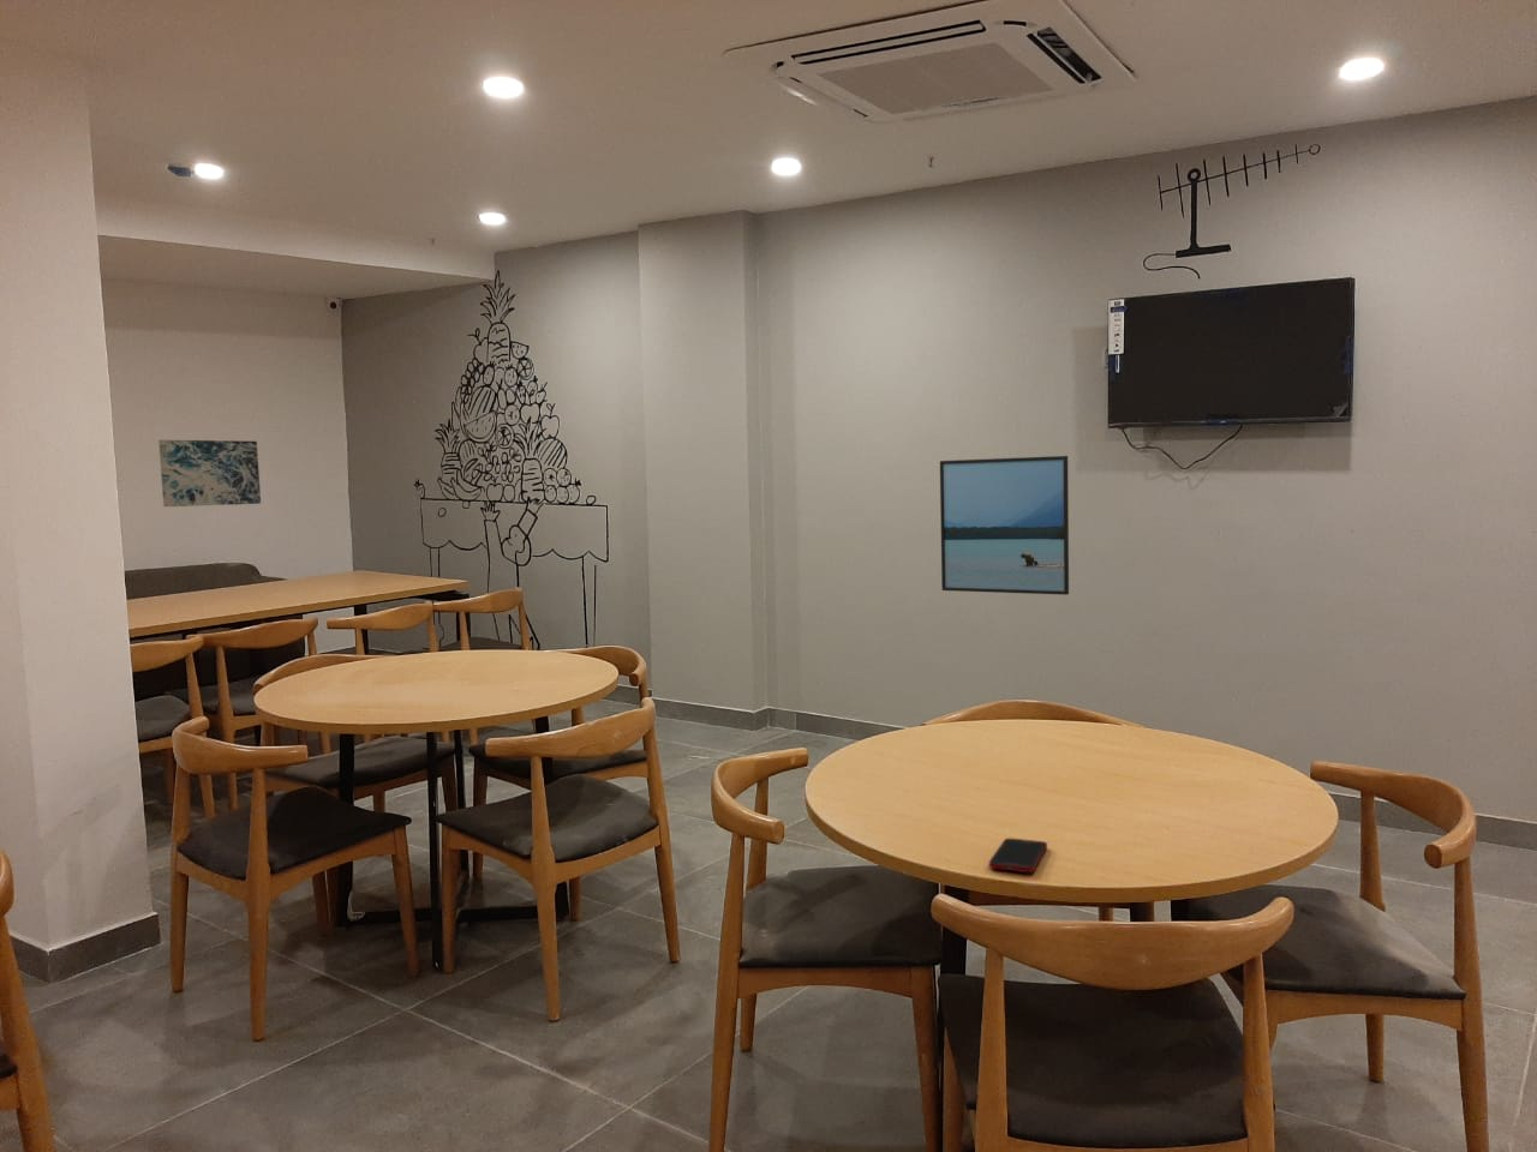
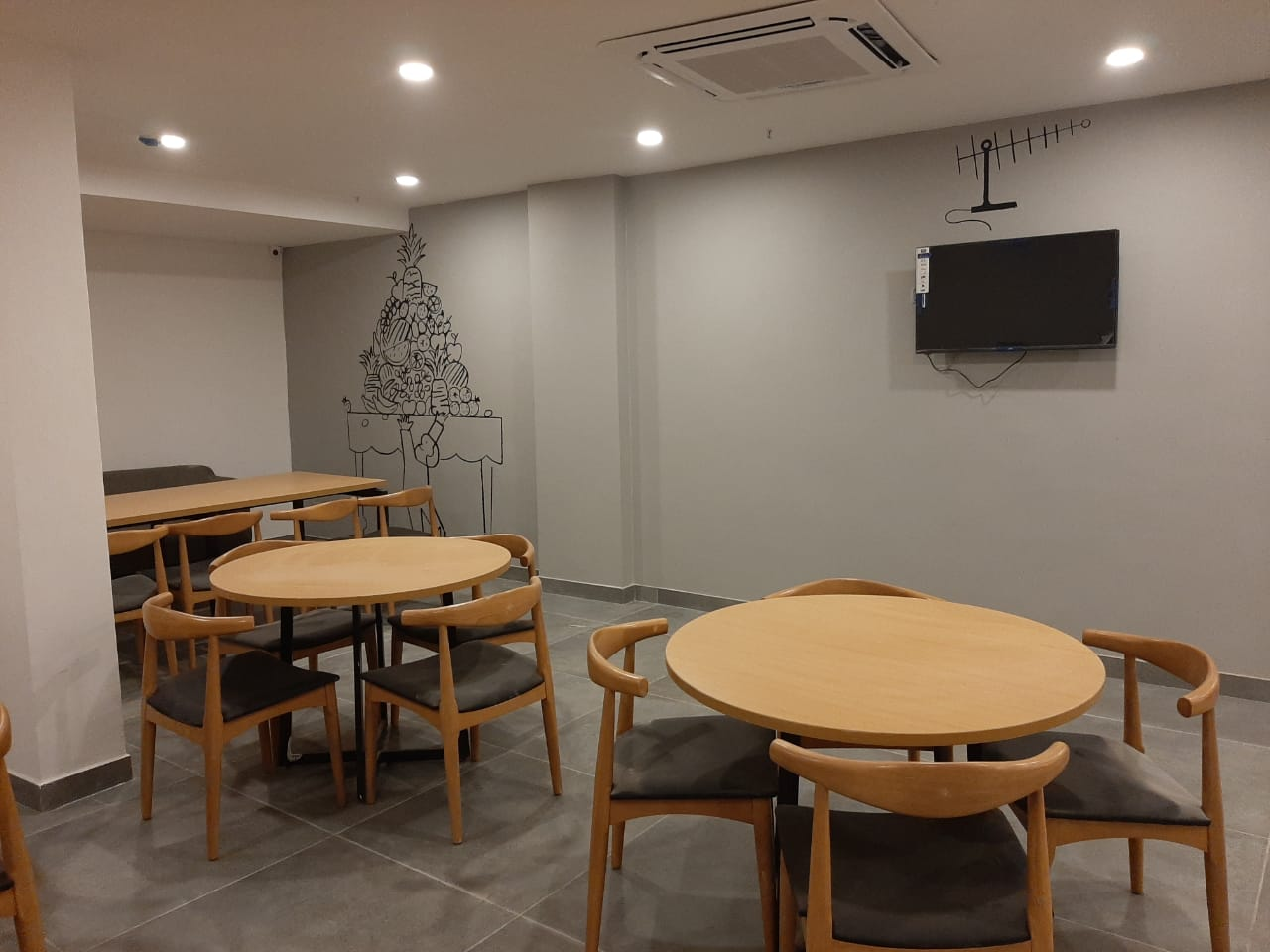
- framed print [939,455,1070,597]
- wall art [157,439,261,507]
- cell phone [989,837,1048,874]
